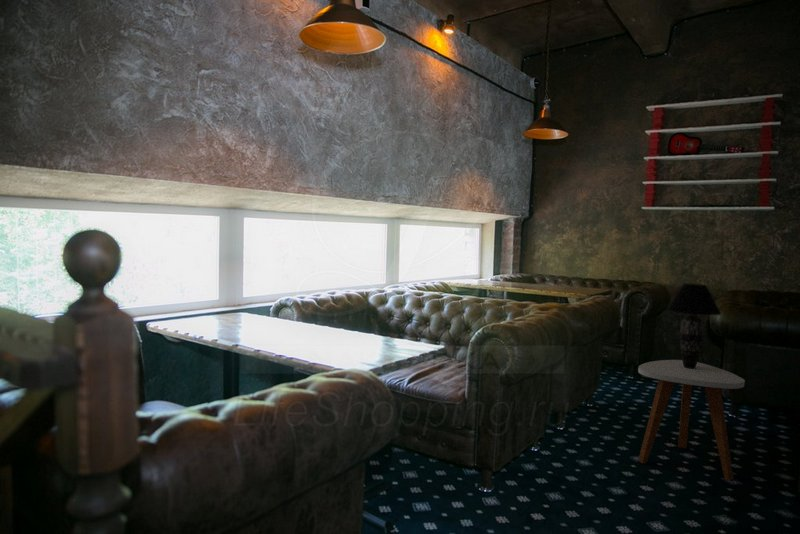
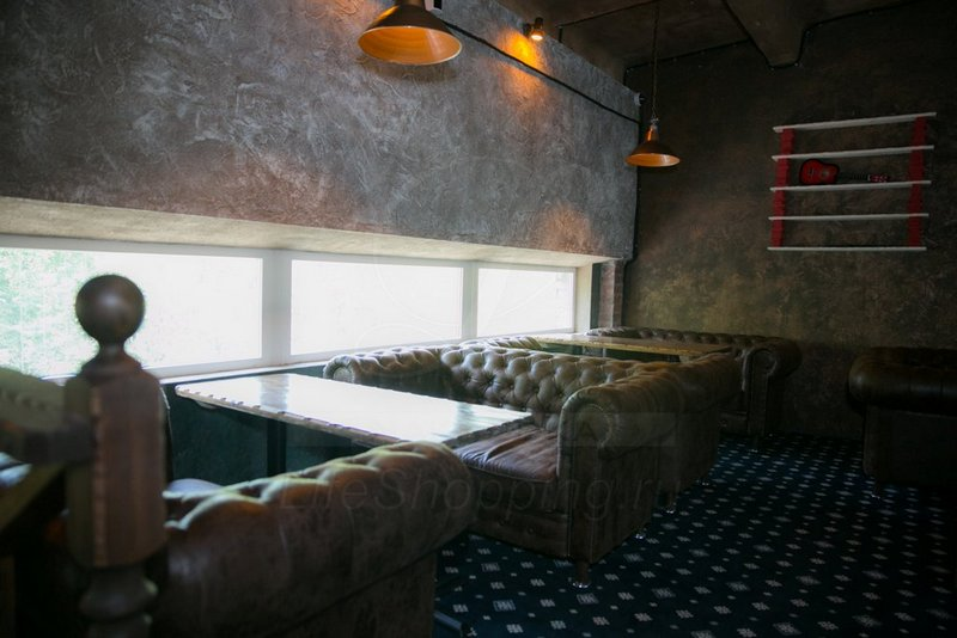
- side table [637,359,746,482]
- table lamp [665,283,722,369]
